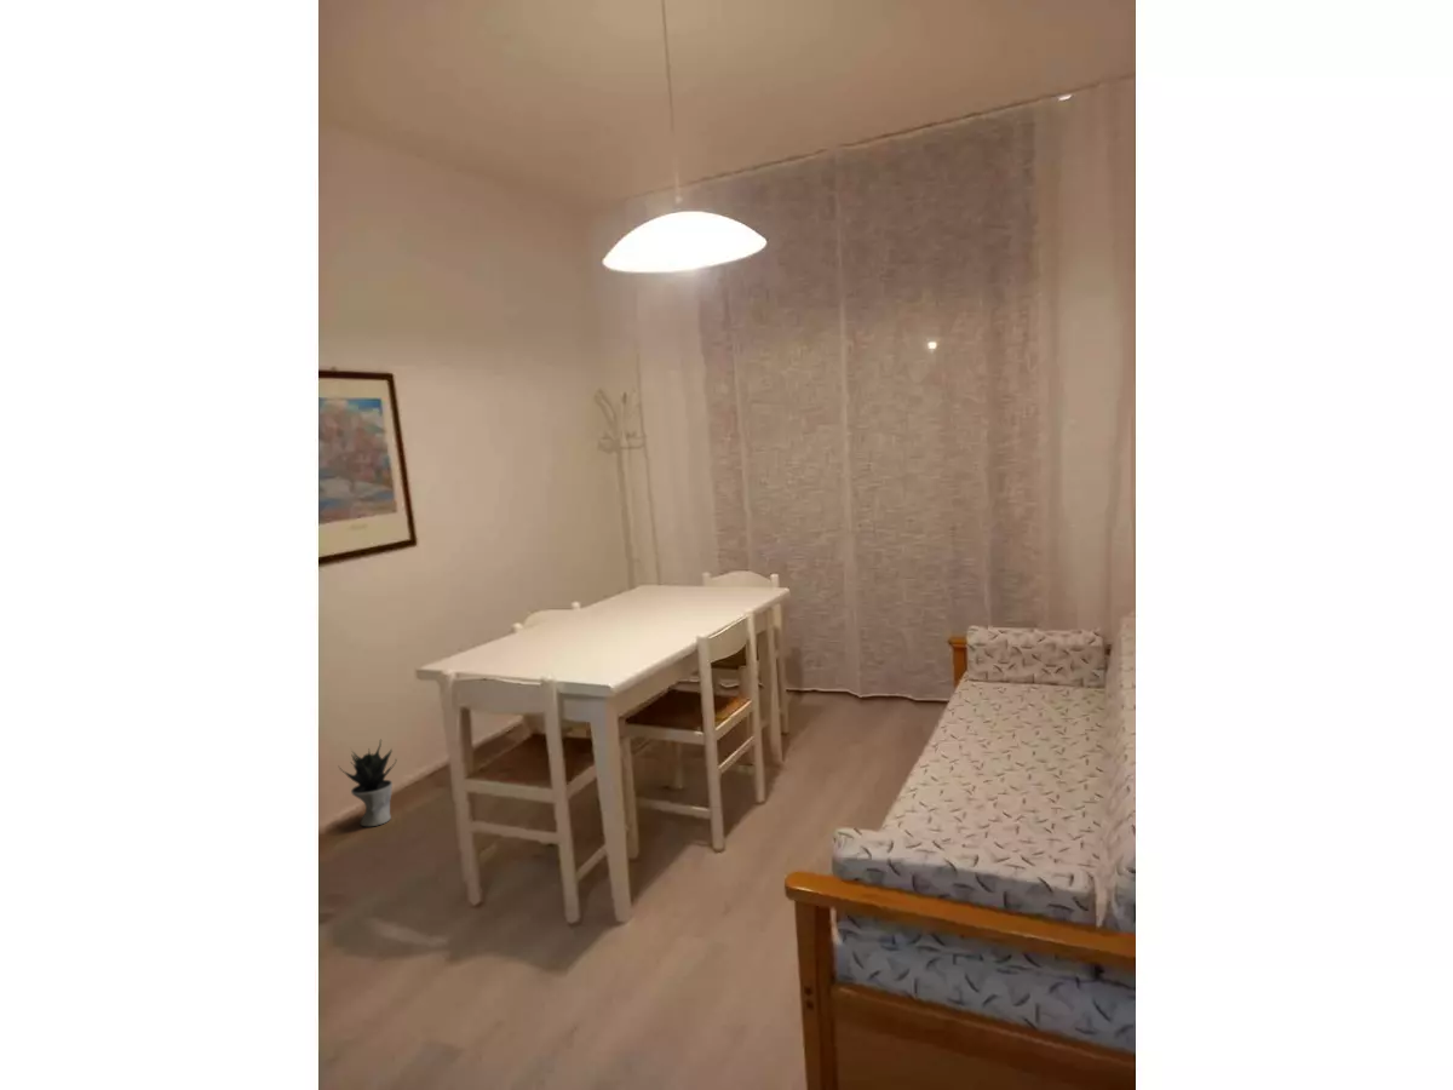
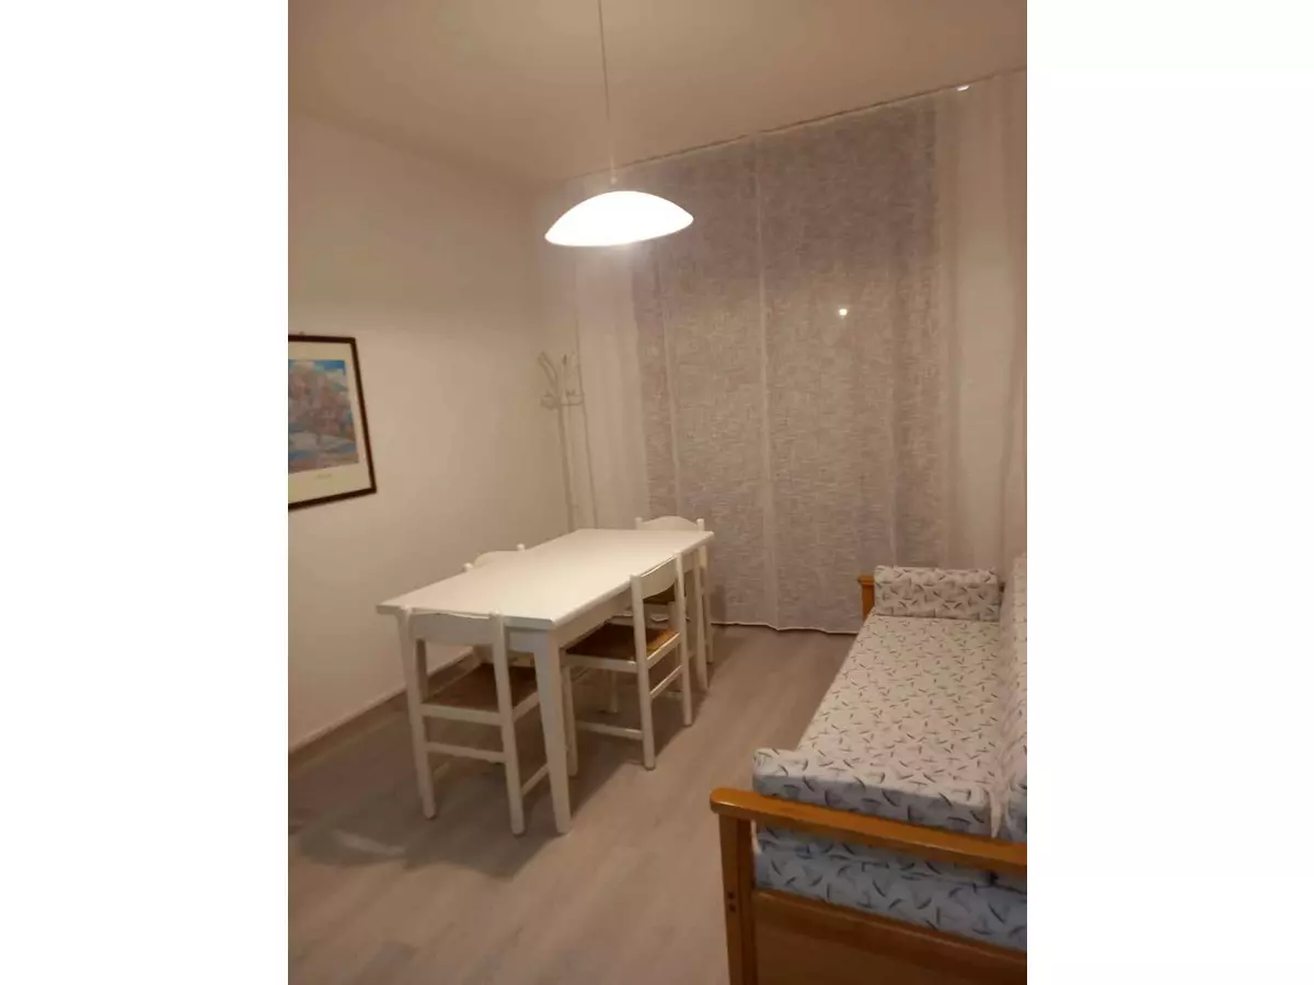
- potted plant [338,739,398,827]
